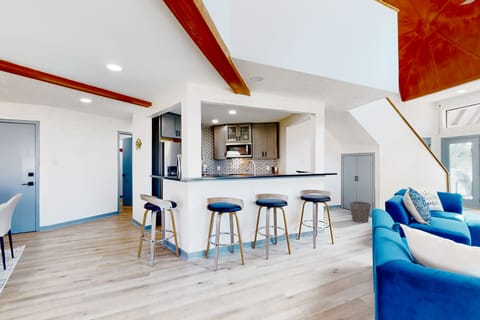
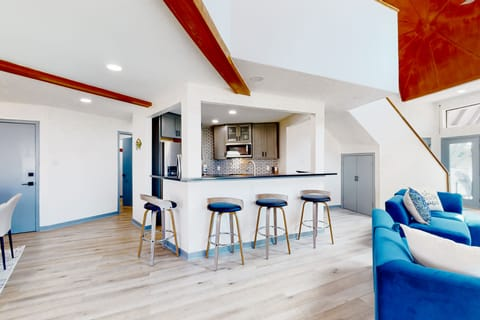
- waste bin [349,200,372,224]
